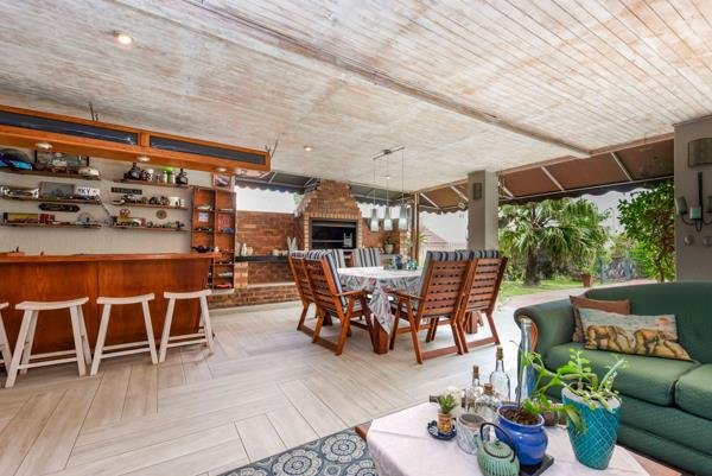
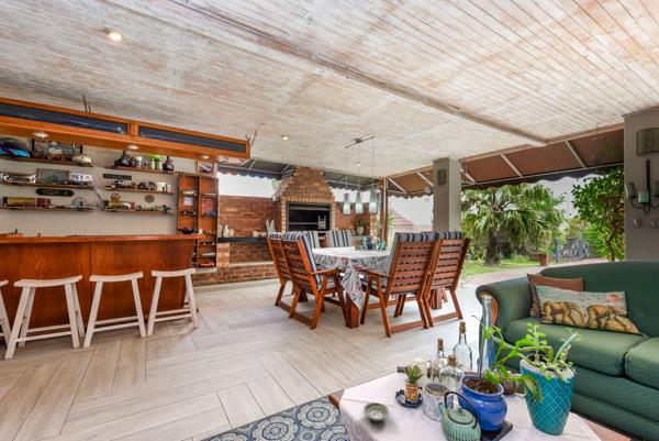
+ saucer [362,401,391,422]
